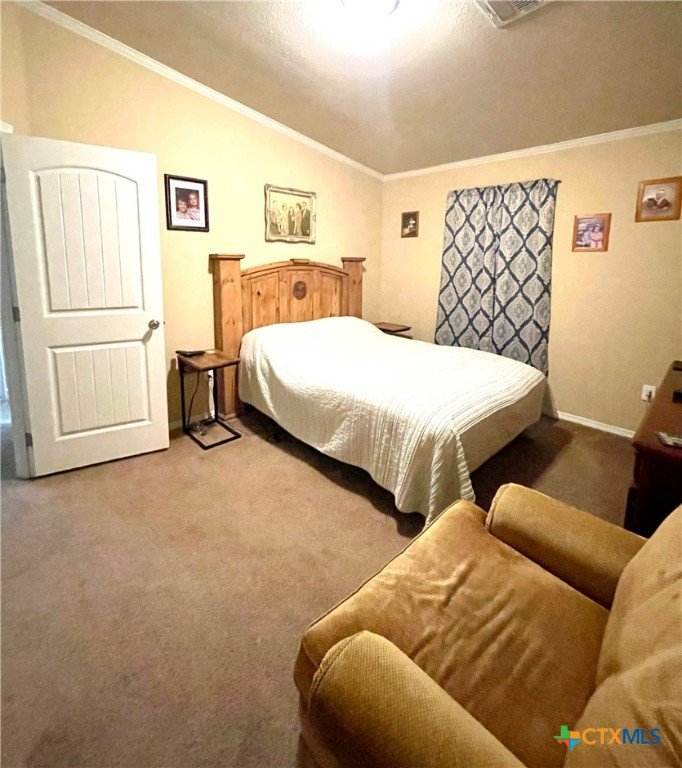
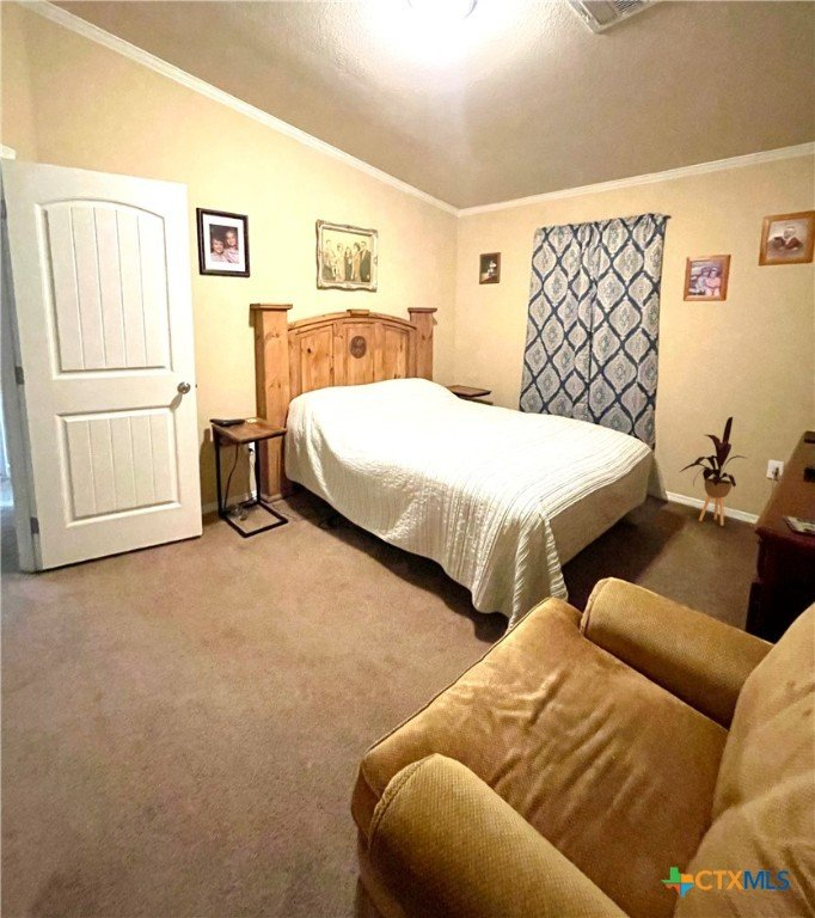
+ house plant [679,416,748,526]
